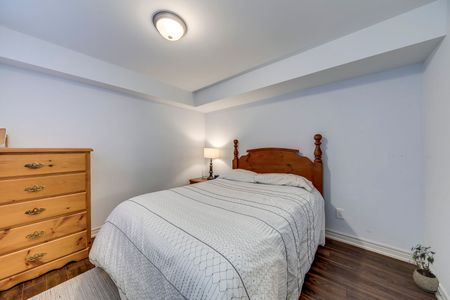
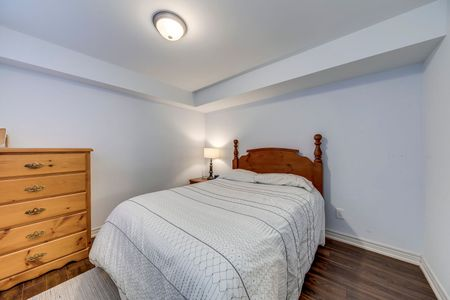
- potted plant [407,243,440,294]
